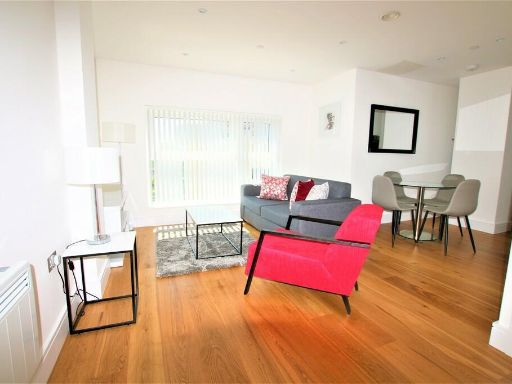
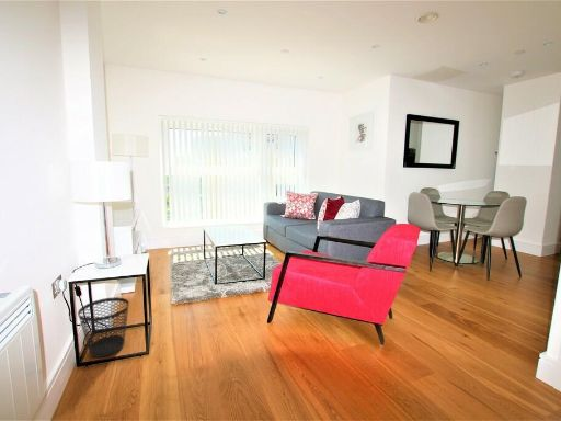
+ wastebasket [77,296,130,359]
